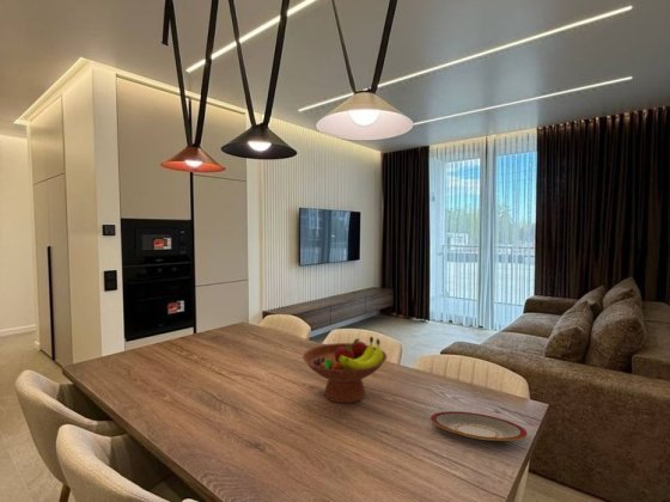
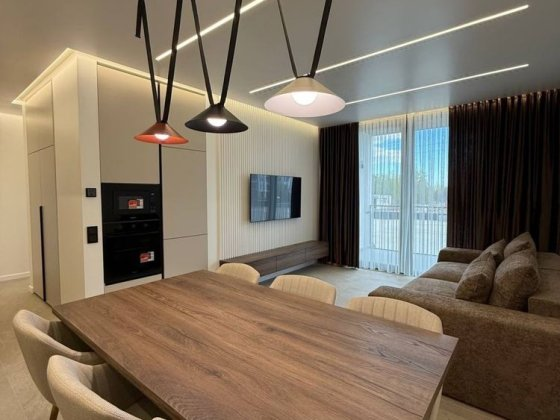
- fruit bowl [302,336,388,404]
- plate [430,410,528,442]
